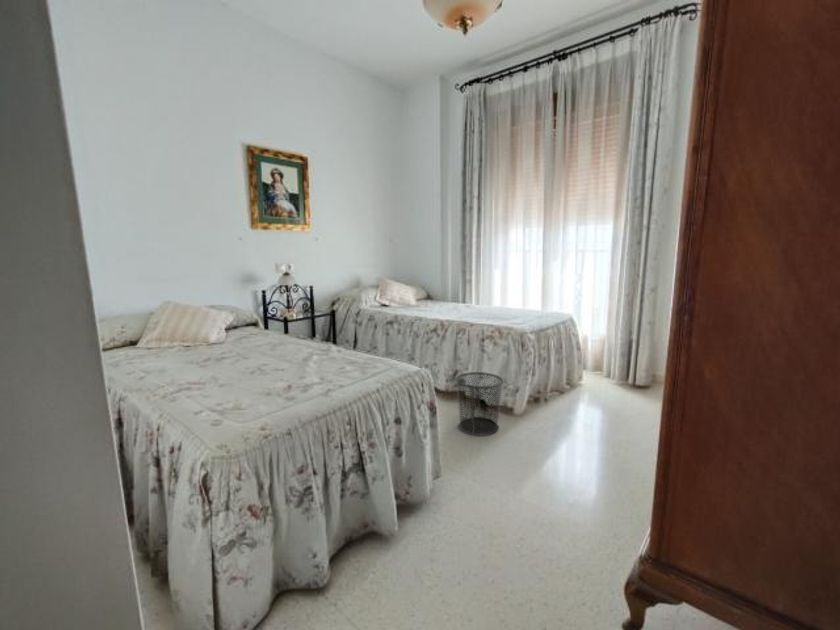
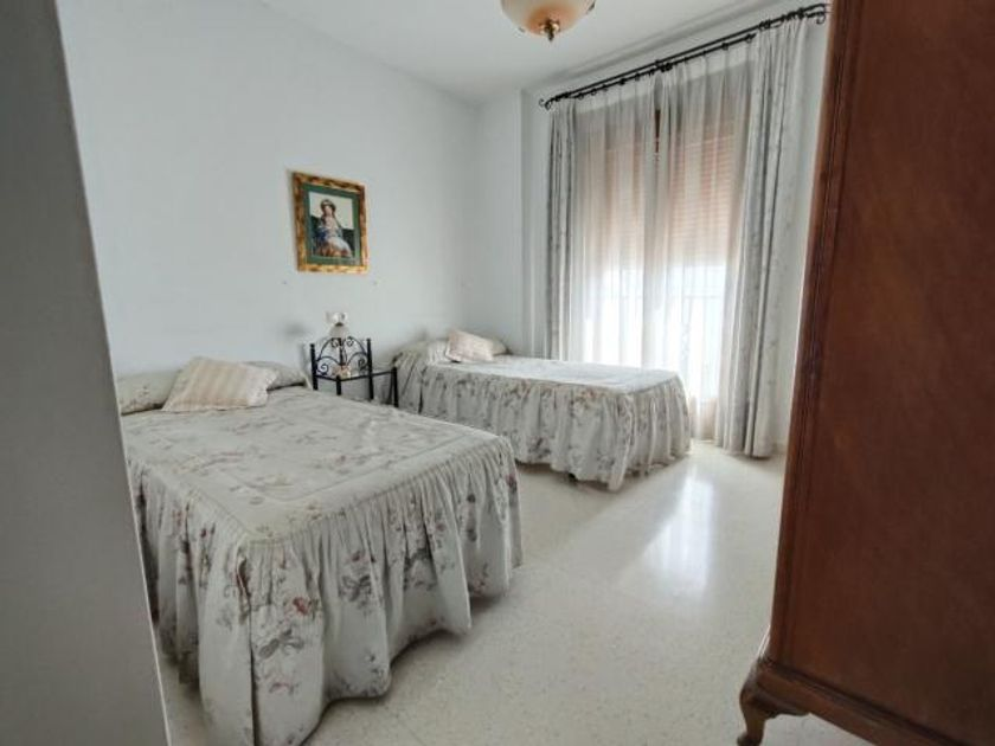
- waste bin [455,371,505,437]
